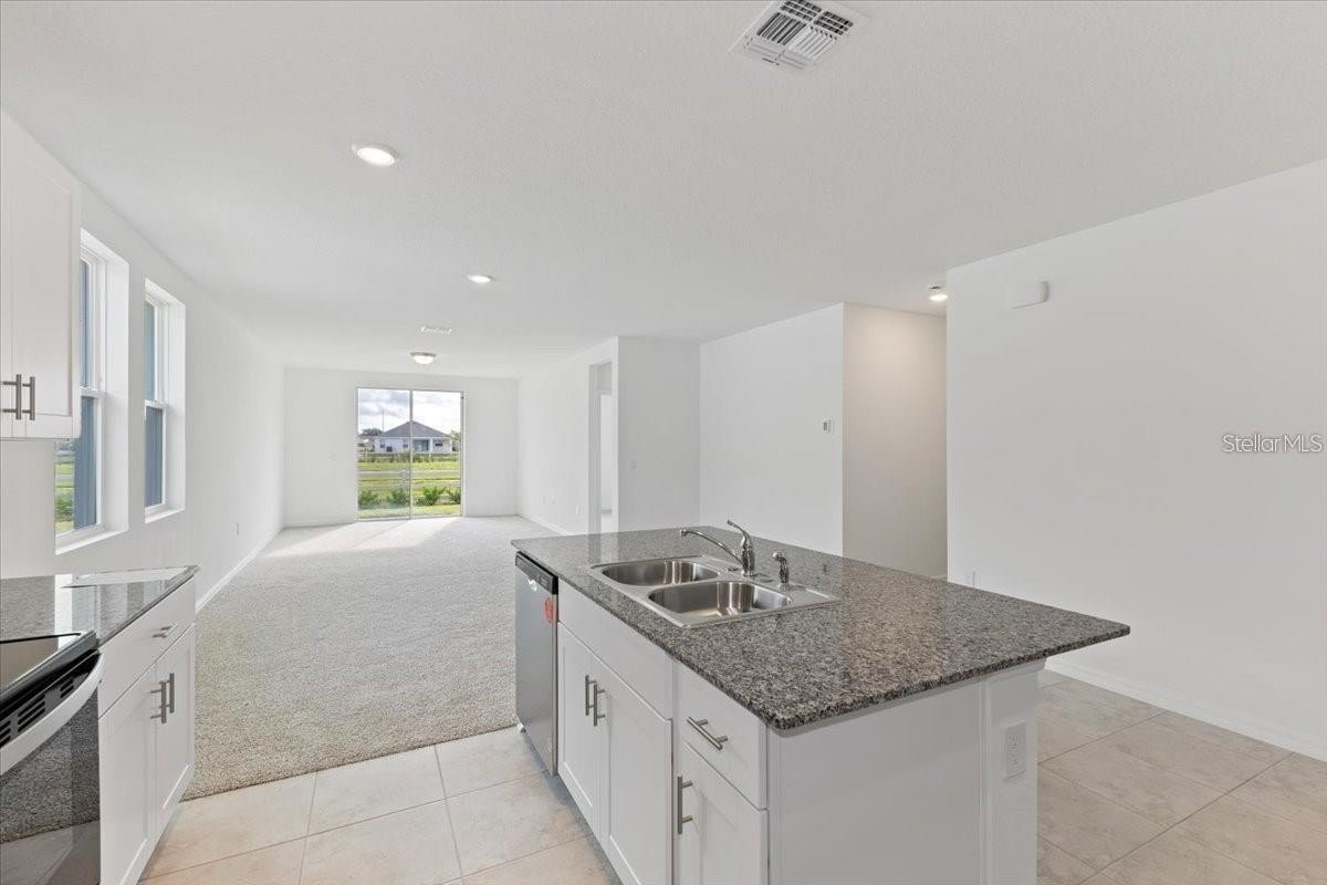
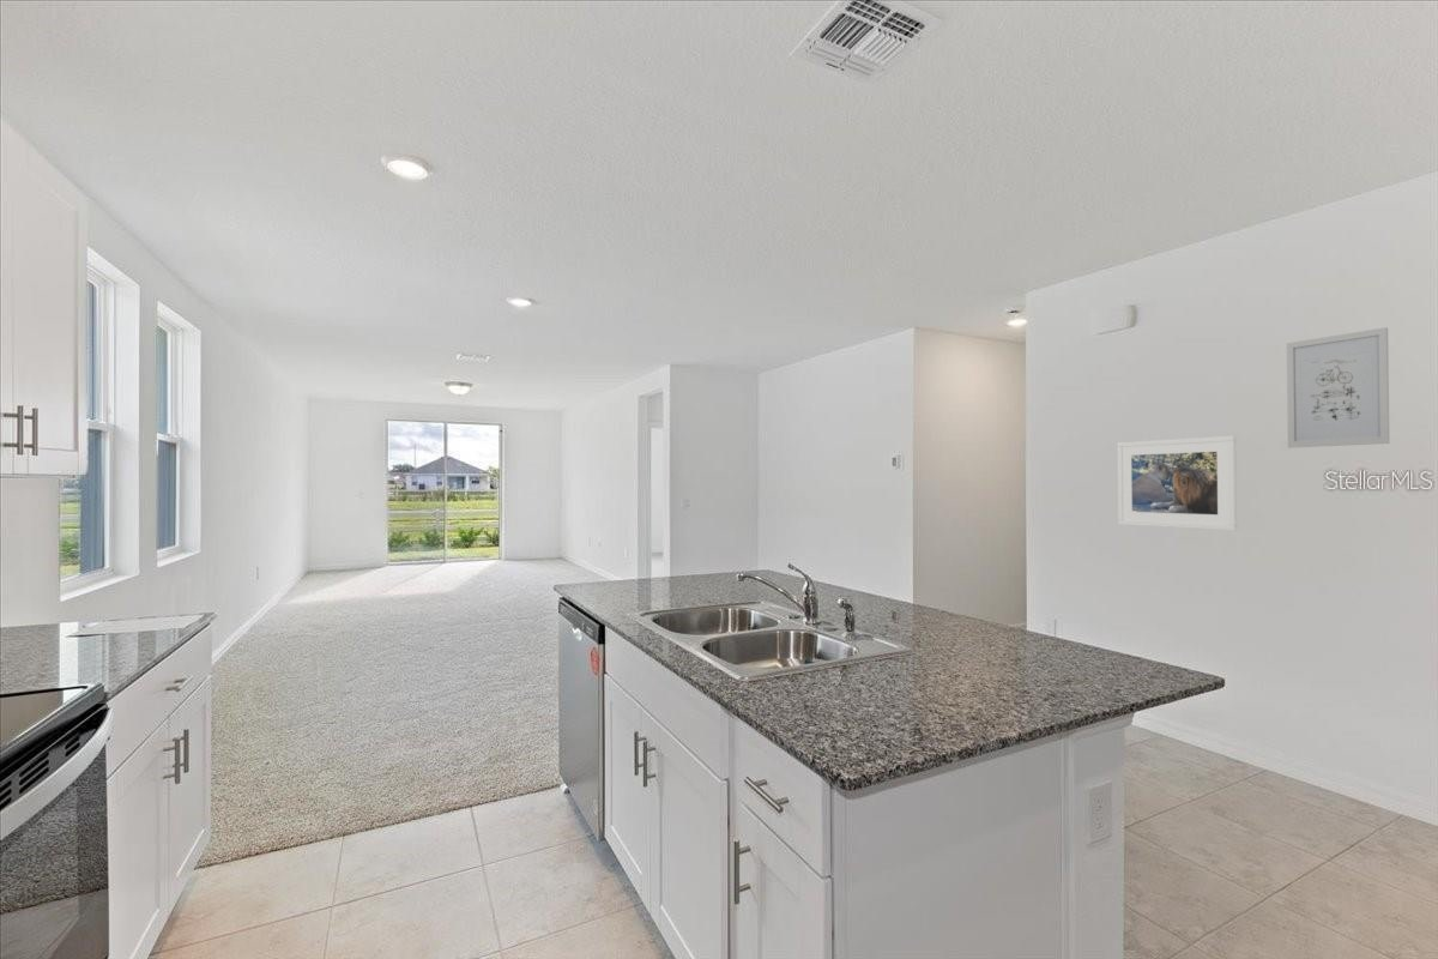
+ wall art [1286,326,1390,450]
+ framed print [1117,434,1238,532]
